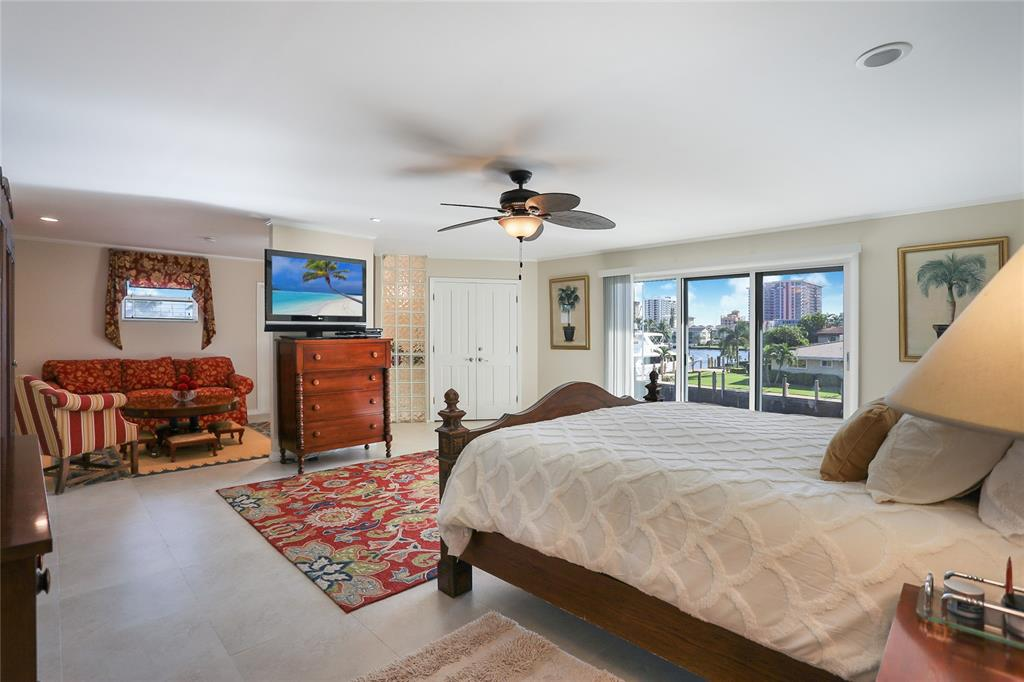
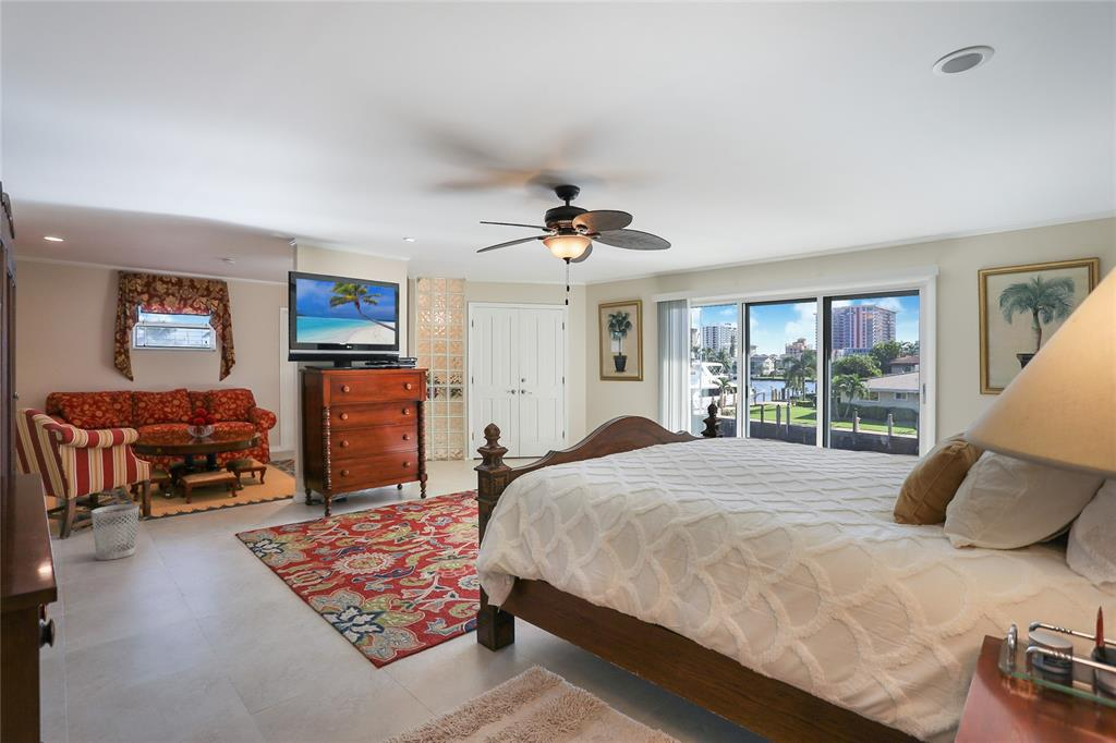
+ wastebasket [90,503,141,561]
